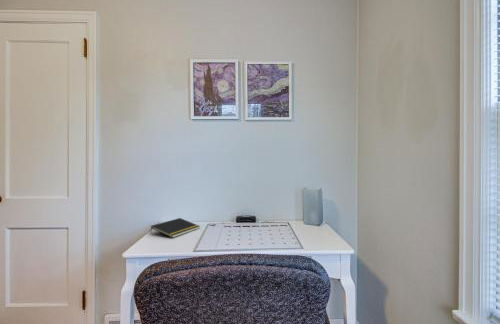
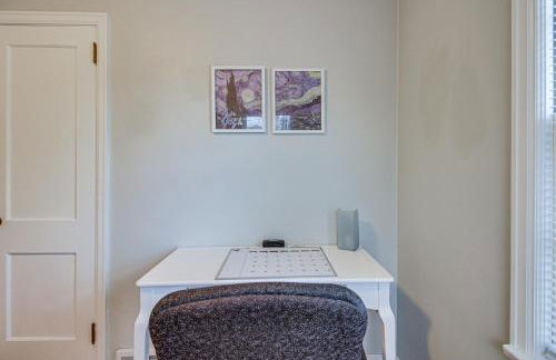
- notepad [149,217,201,239]
